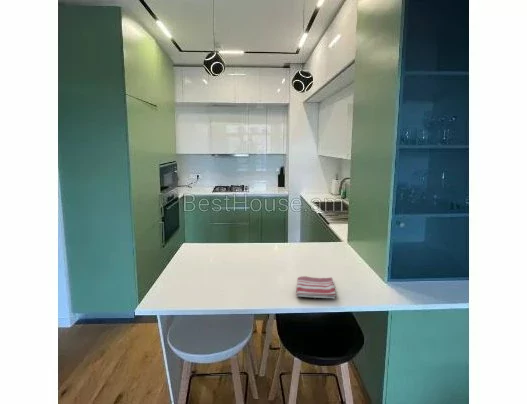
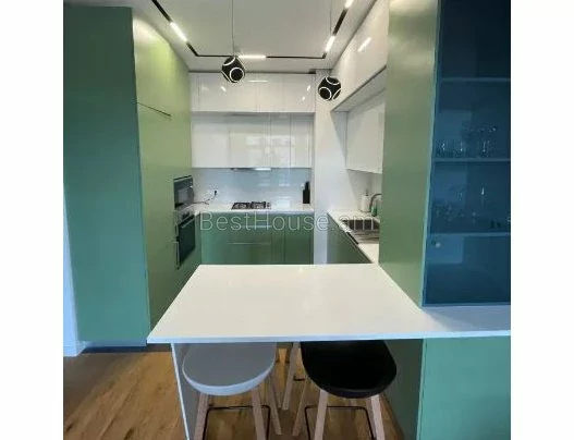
- dish towel [296,275,337,300]
